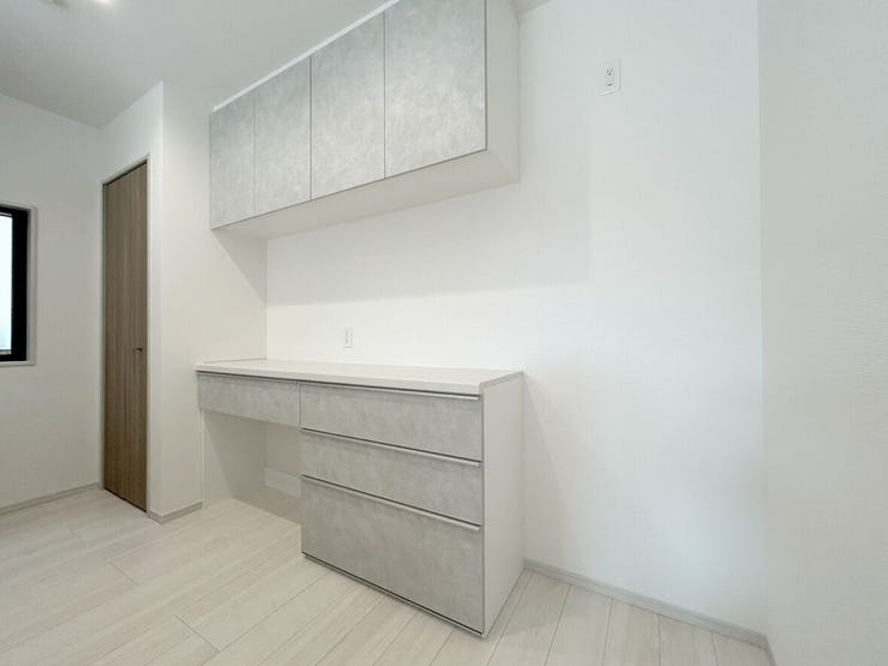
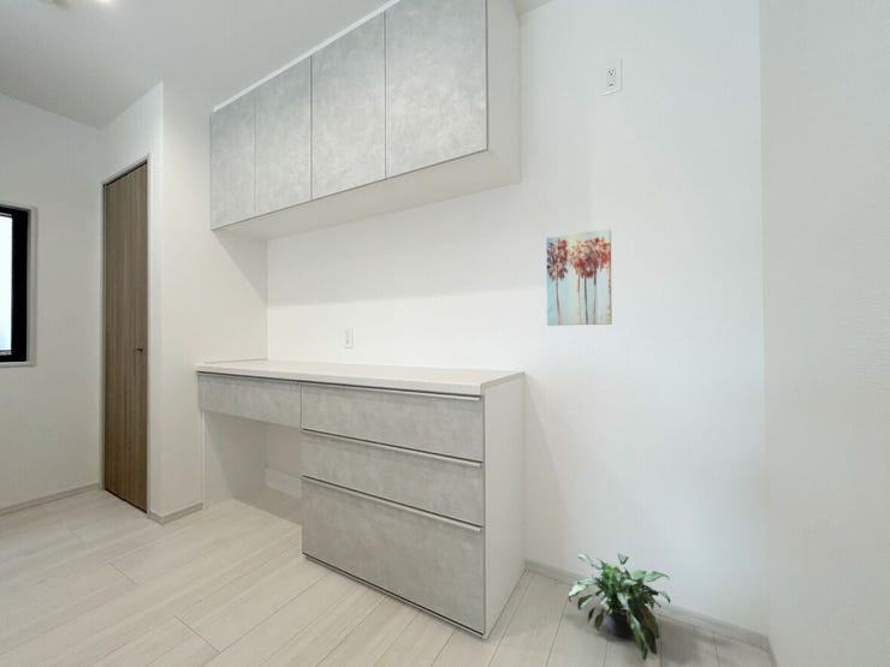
+ potted plant [568,553,671,662]
+ wall art [545,227,613,327]
